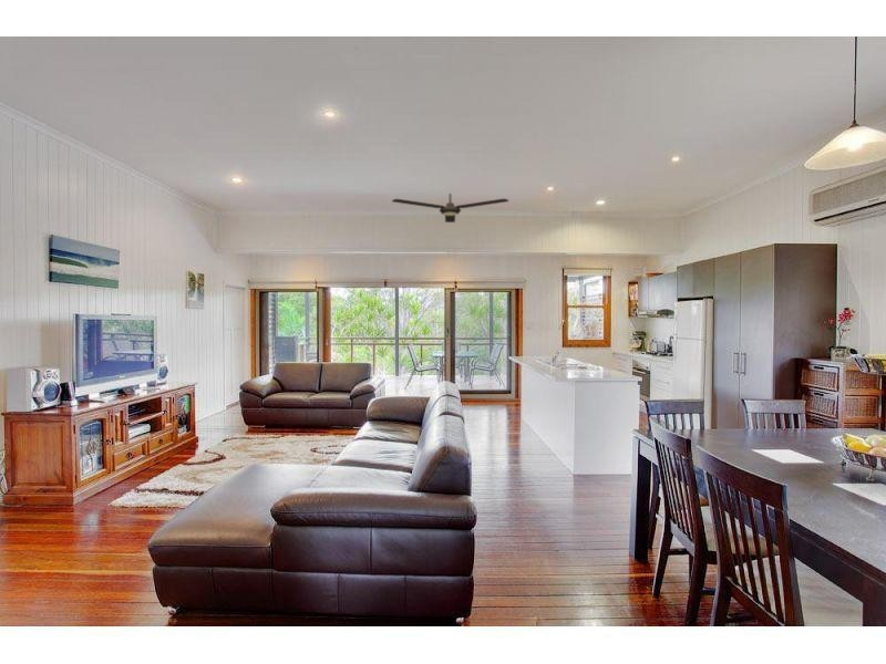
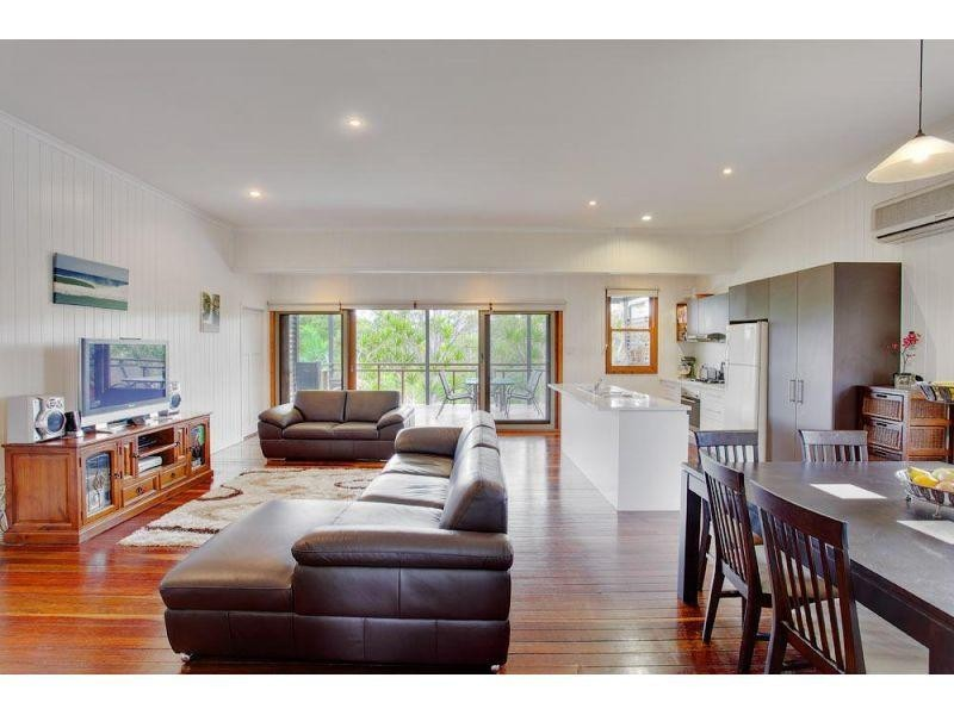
- ceiling fan [391,193,509,224]
